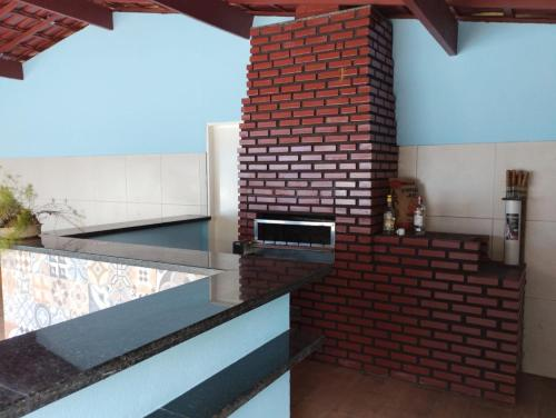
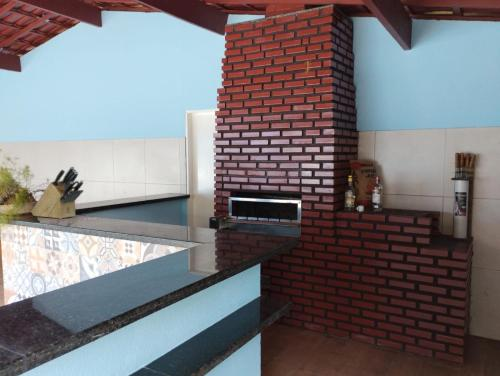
+ knife block [30,165,84,220]
